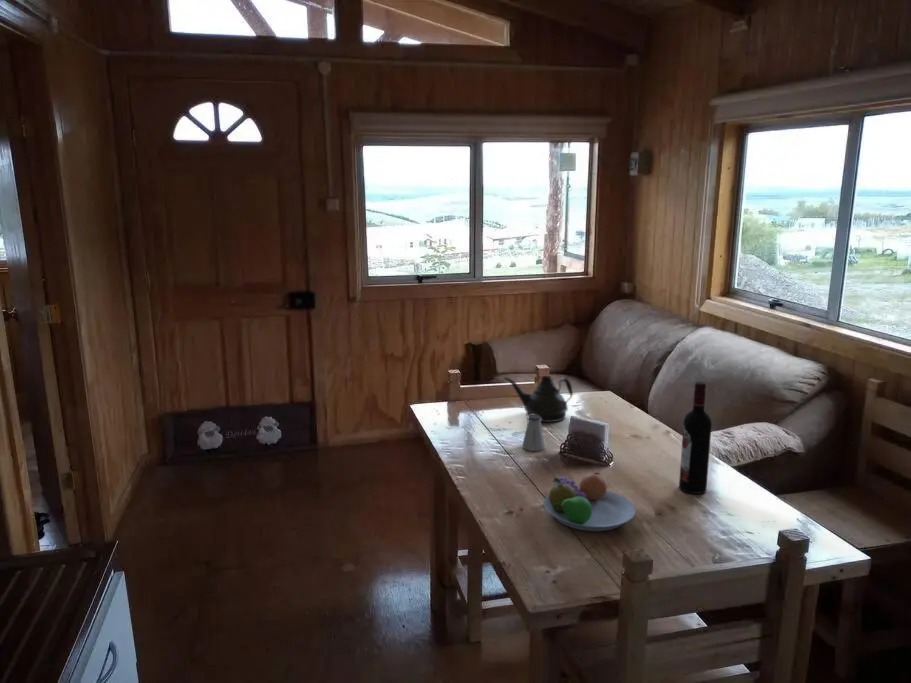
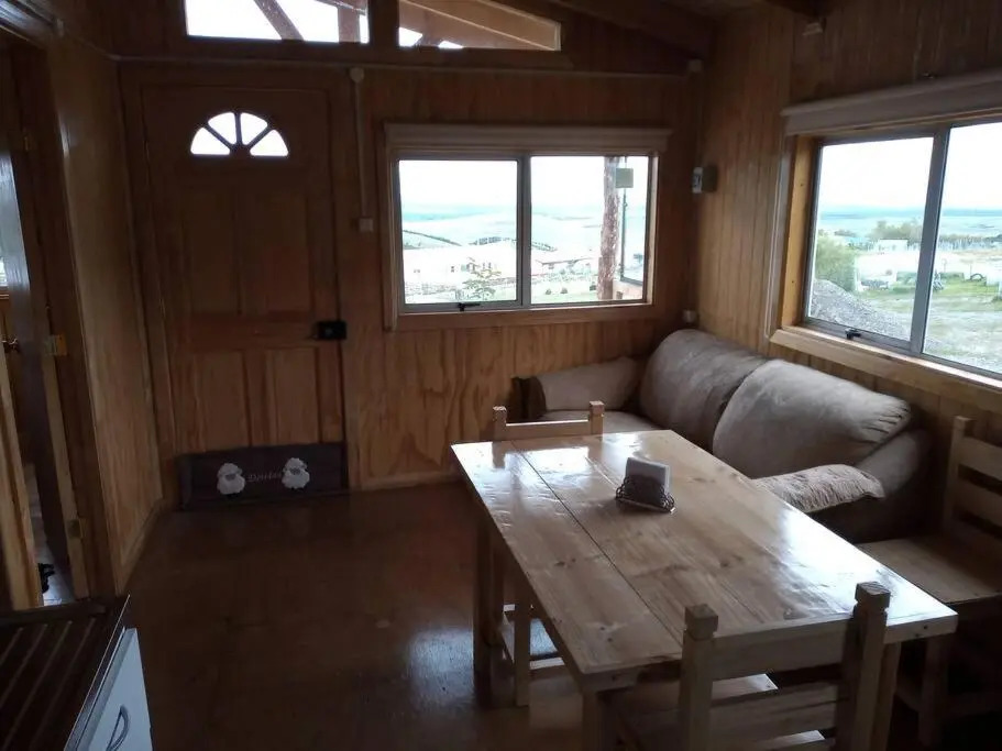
- wine bottle [678,381,713,495]
- teapot [503,375,574,423]
- fruit bowl [543,472,637,532]
- saltshaker [521,415,546,452]
